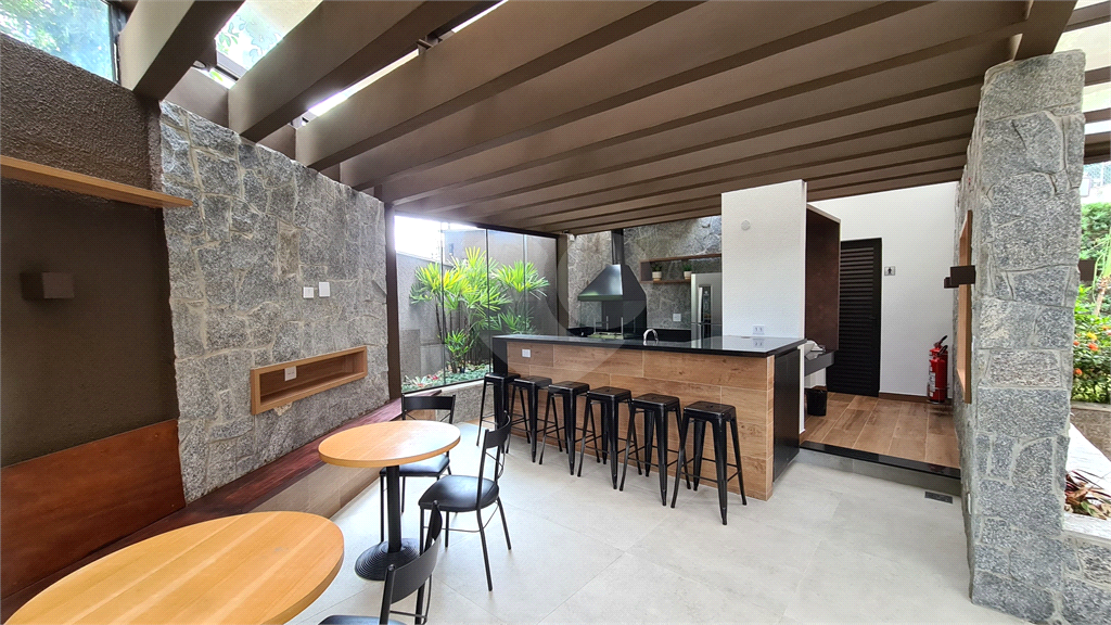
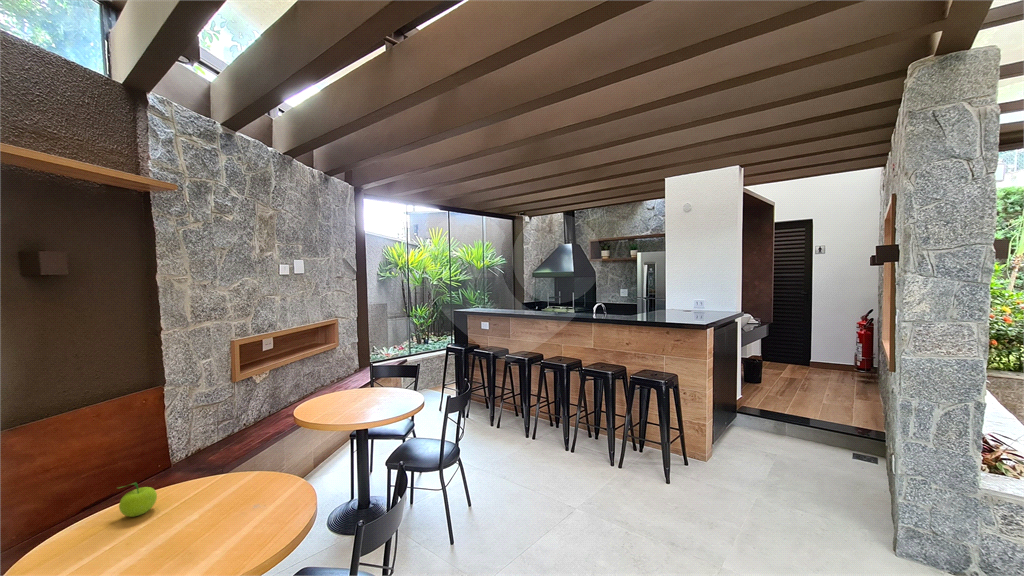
+ fruit [117,481,158,518]
